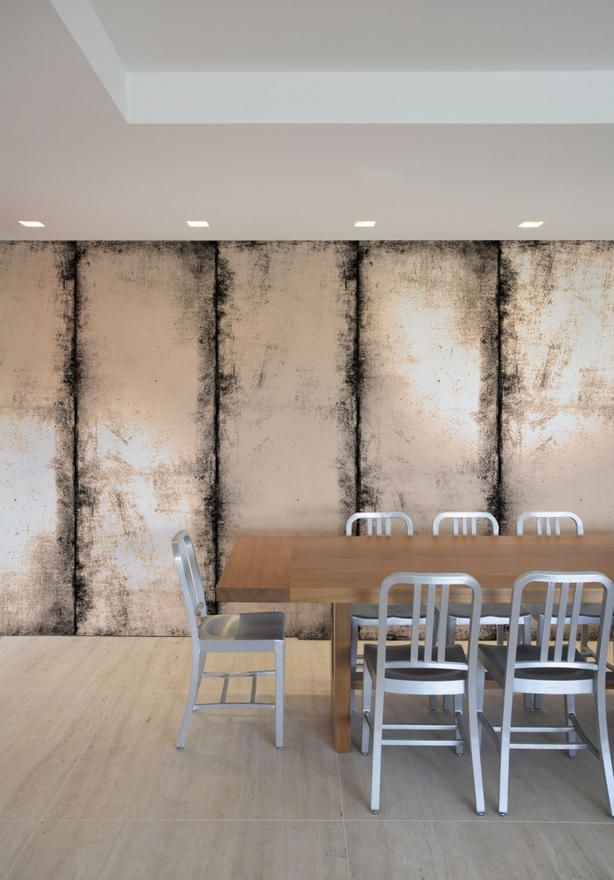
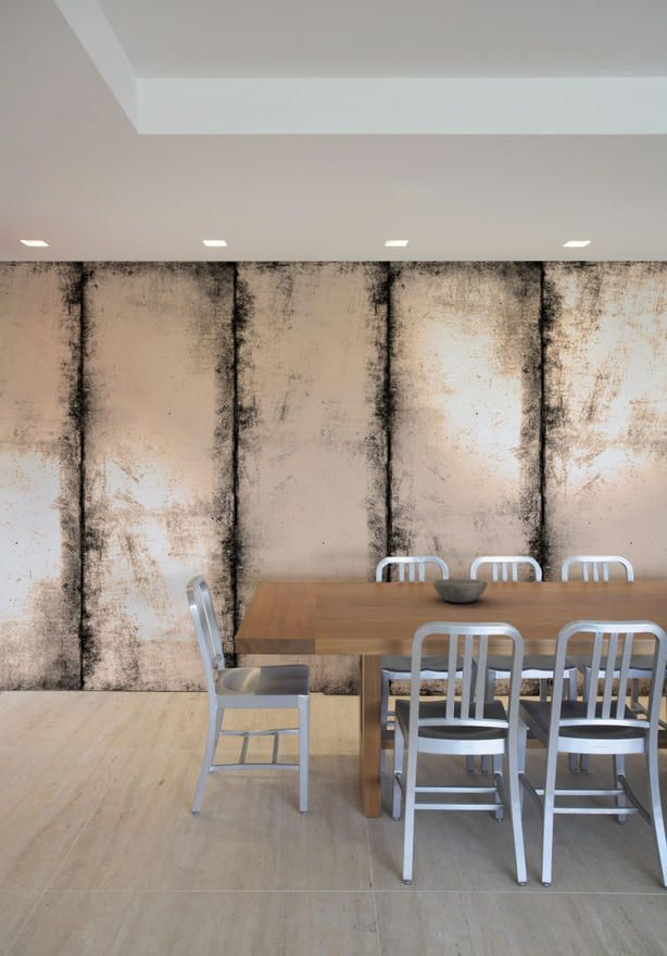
+ bowl [432,578,489,604]
